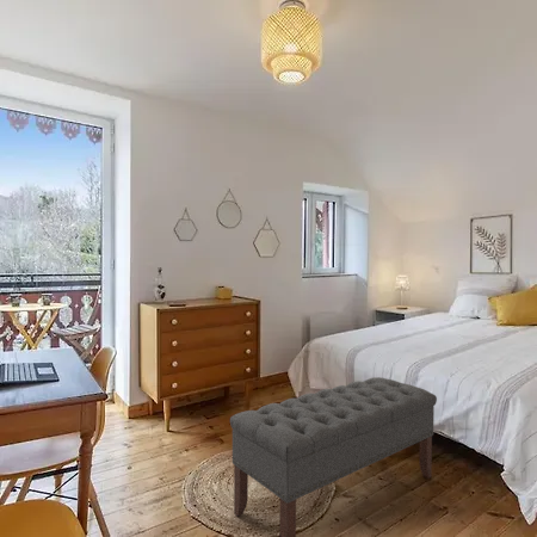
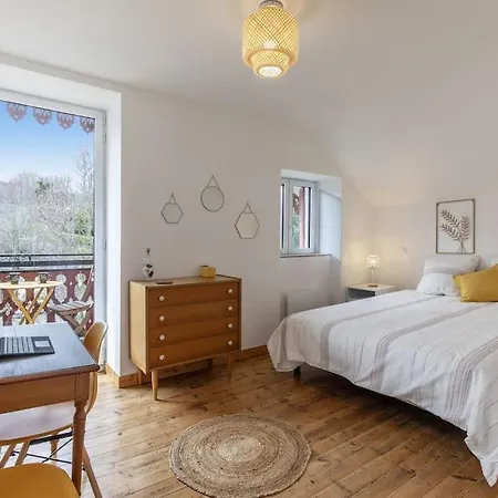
- bench [229,376,438,537]
